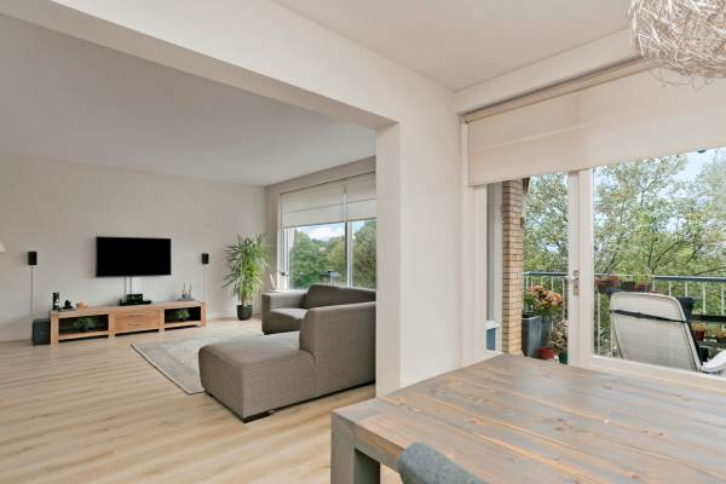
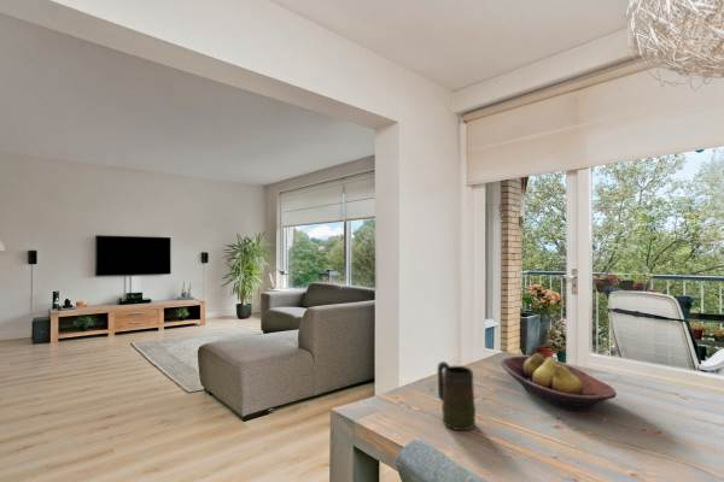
+ mug [436,360,477,431]
+ fruit bowl [500,352,618,412]
